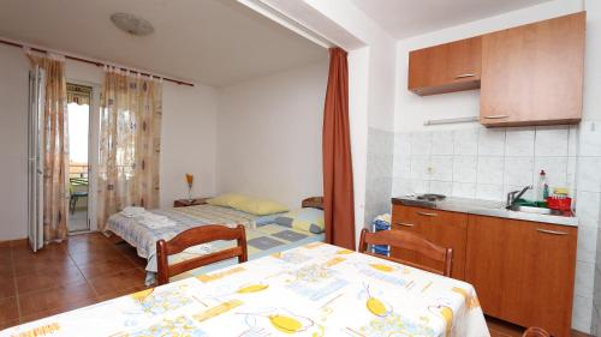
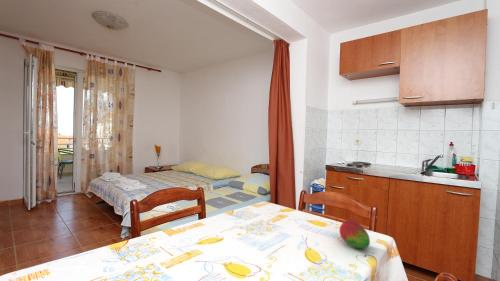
+ fruit [338,219,371,249]
